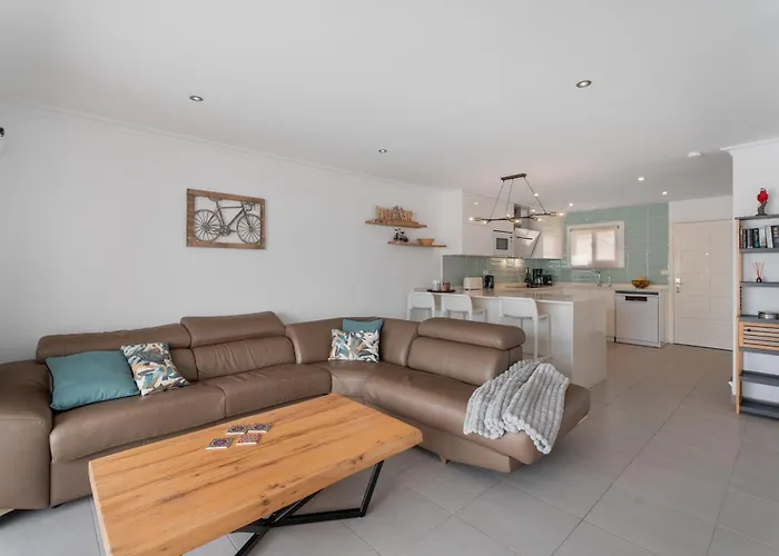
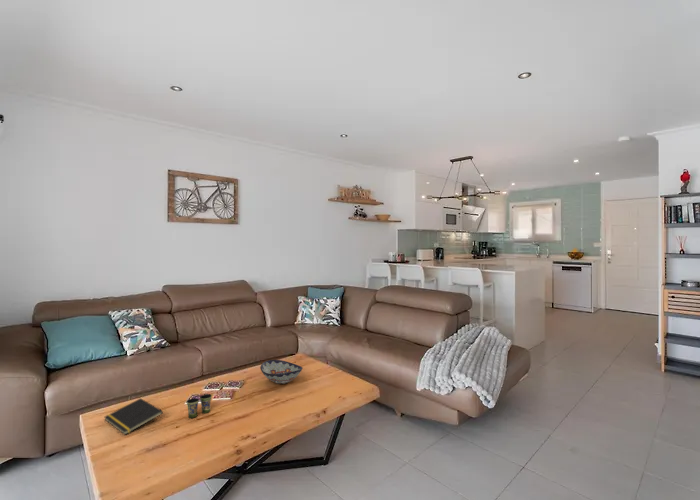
+ cup [186,393,213,419]
+ decorative bowl [259,359,303,385]
+ notepad [104,397,164,435]
